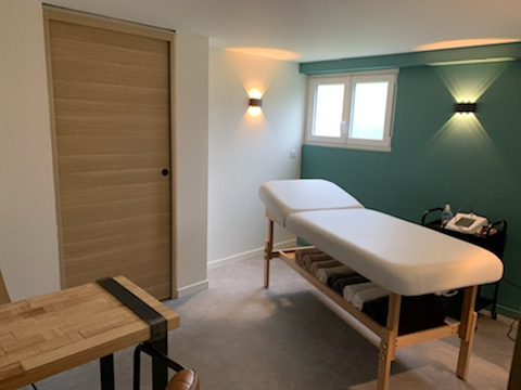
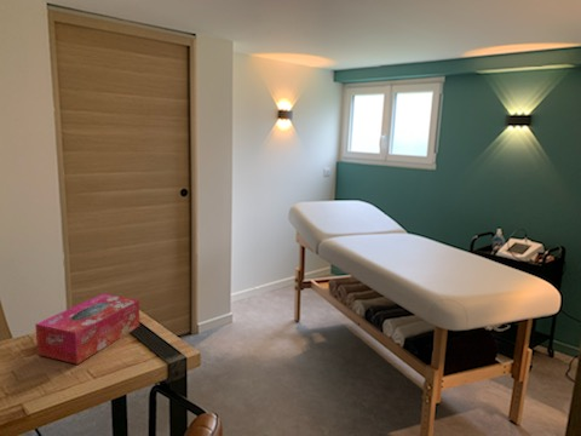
+ tissue box [34,292,140,366]
